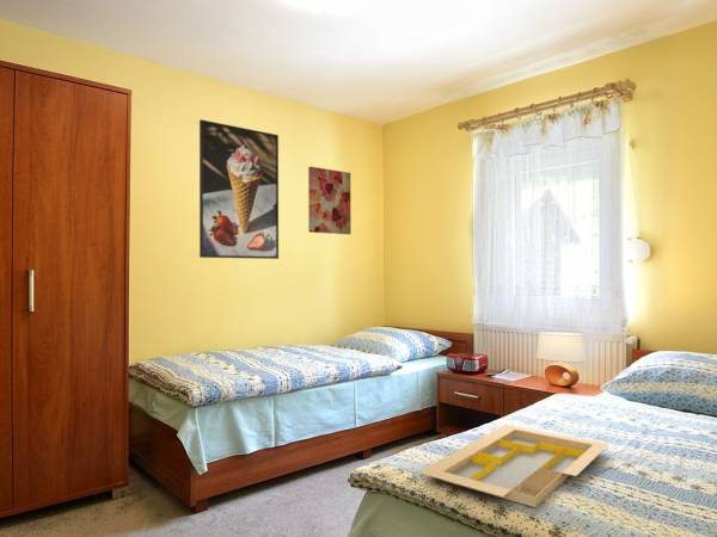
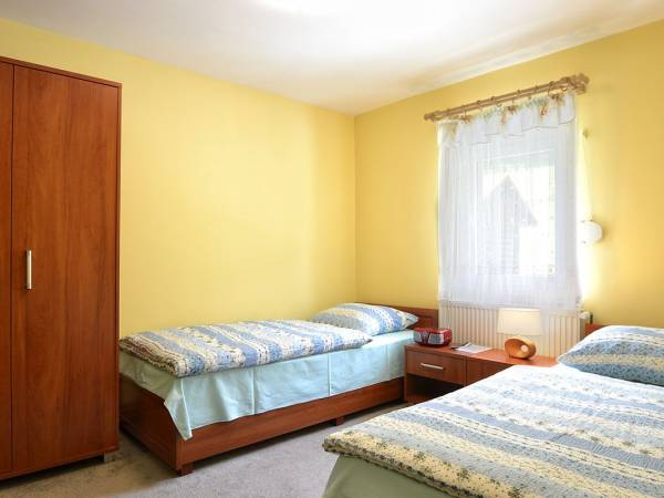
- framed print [198,118,280,260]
- wall art [307,166,353,235]
- serving tray [417,424,609,508]
